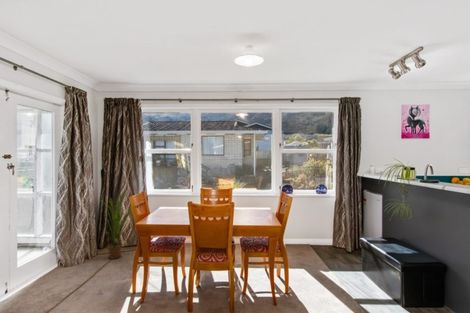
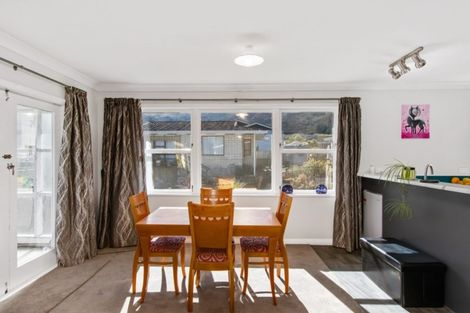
- house plant [99,189,132,260]
